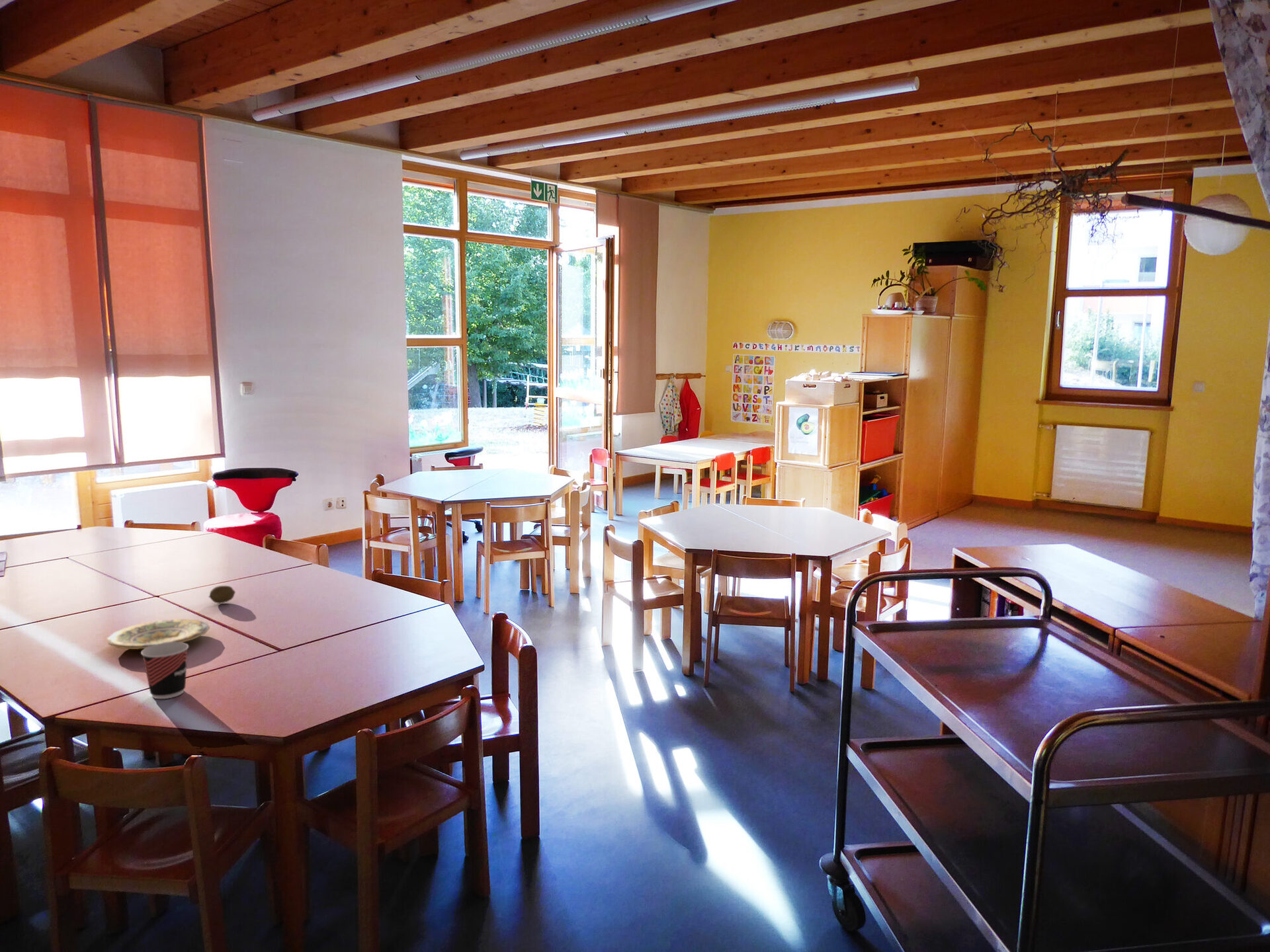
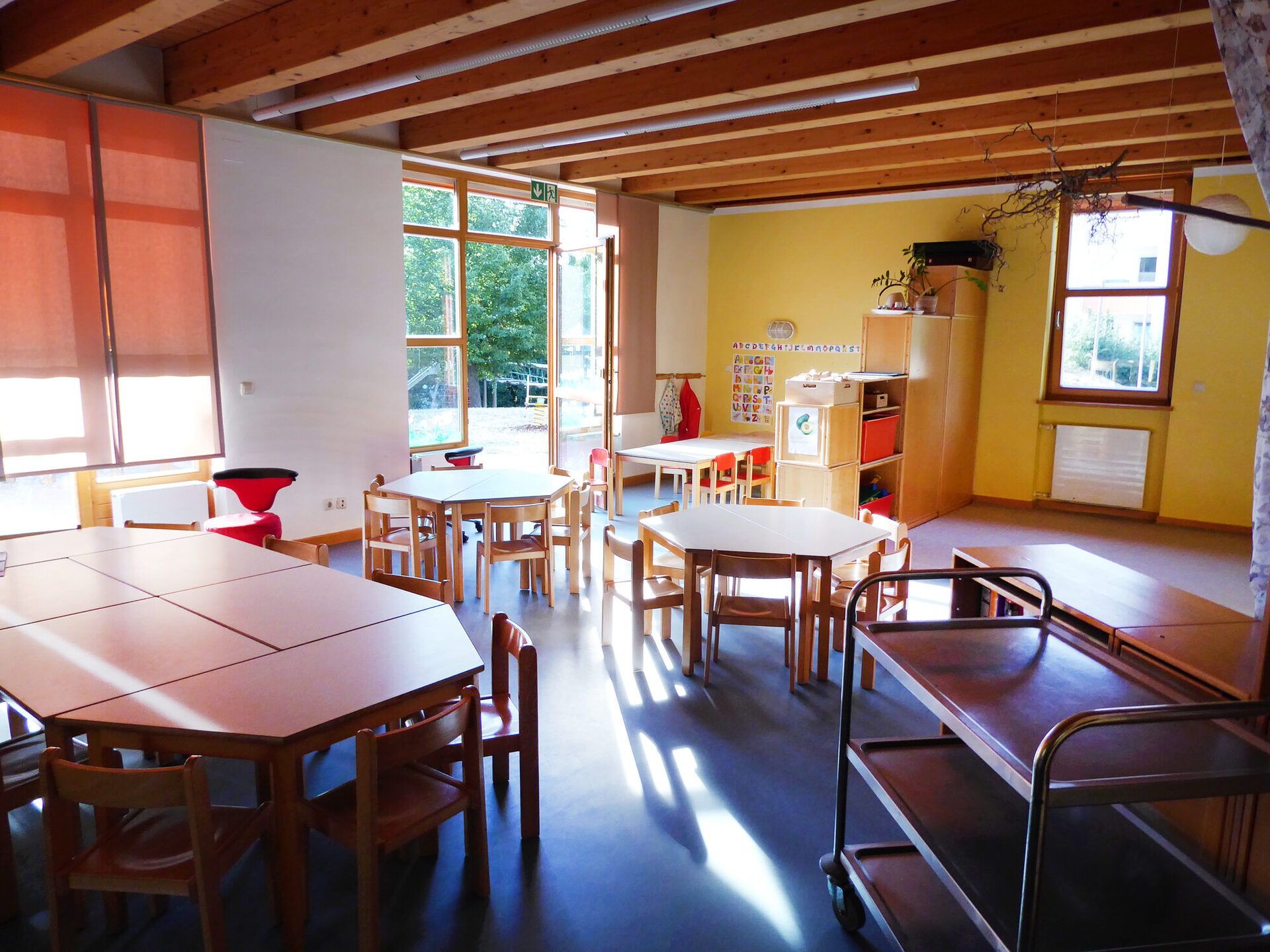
- fruit [208,585,236,604]
- cup [140,642,189,699]
- plate [106,618,210,650]
